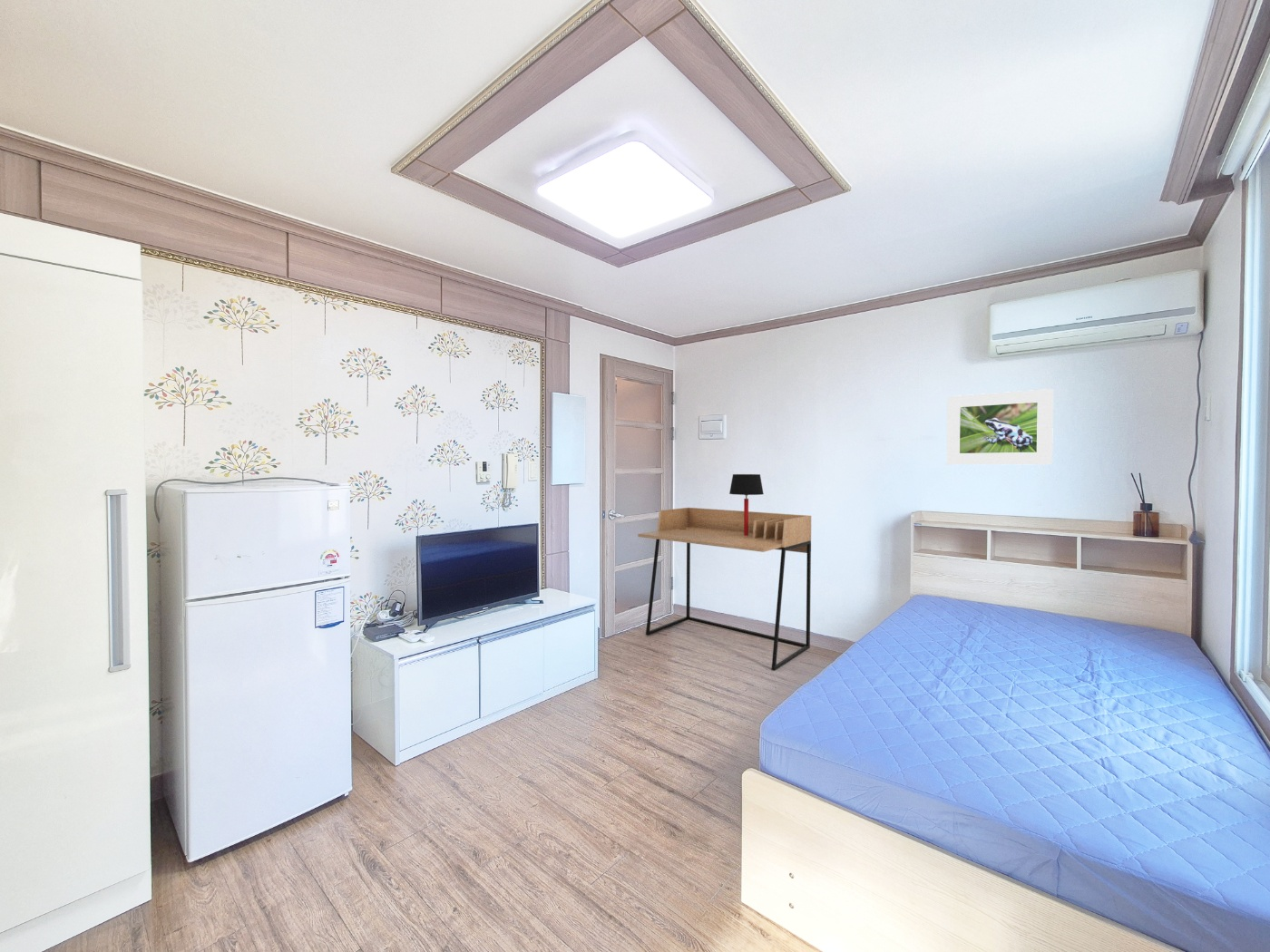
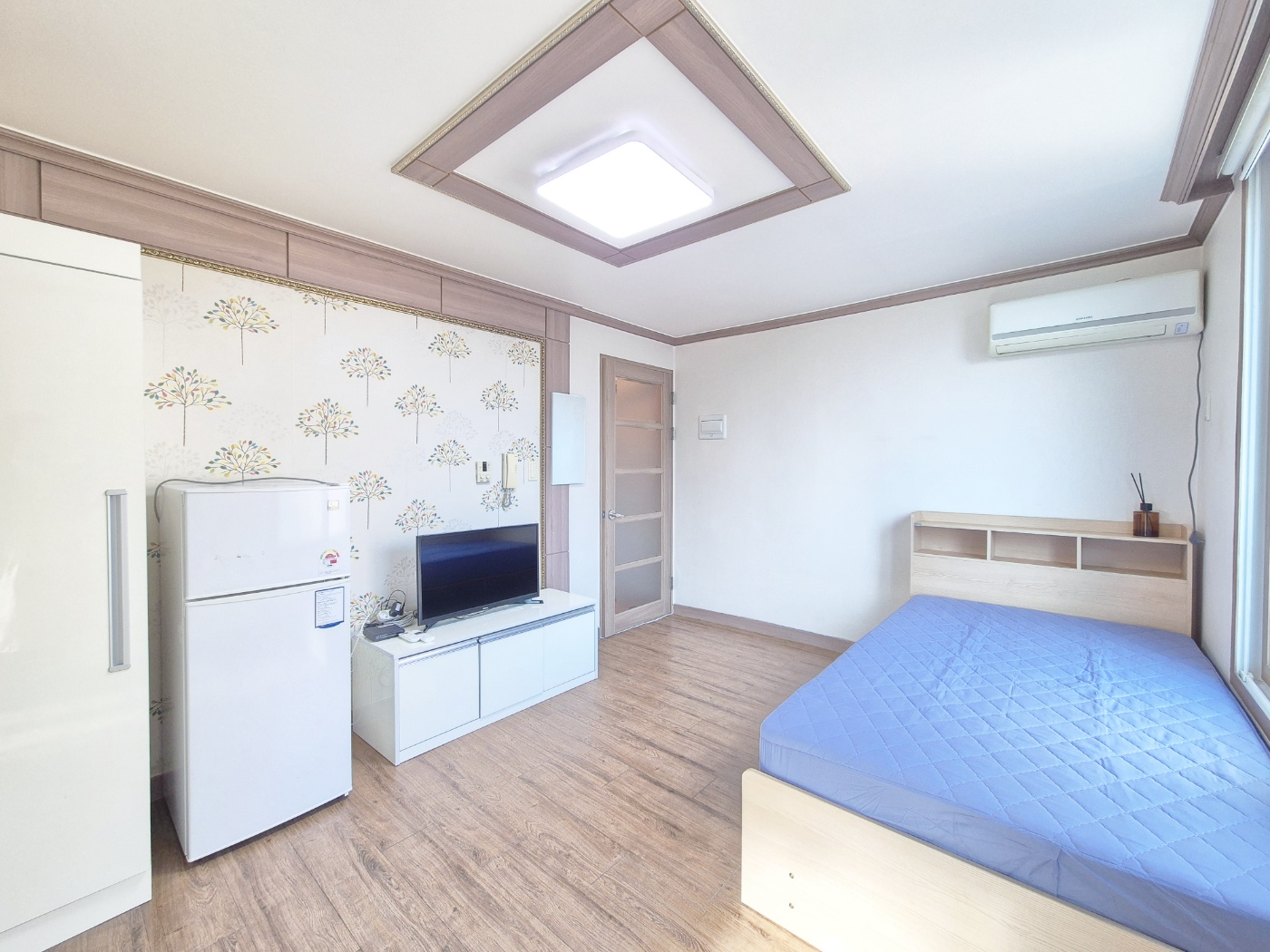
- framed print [946,388,1054,465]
- table lamp [728,473,765,536]
- desk [637,507,812,672]
